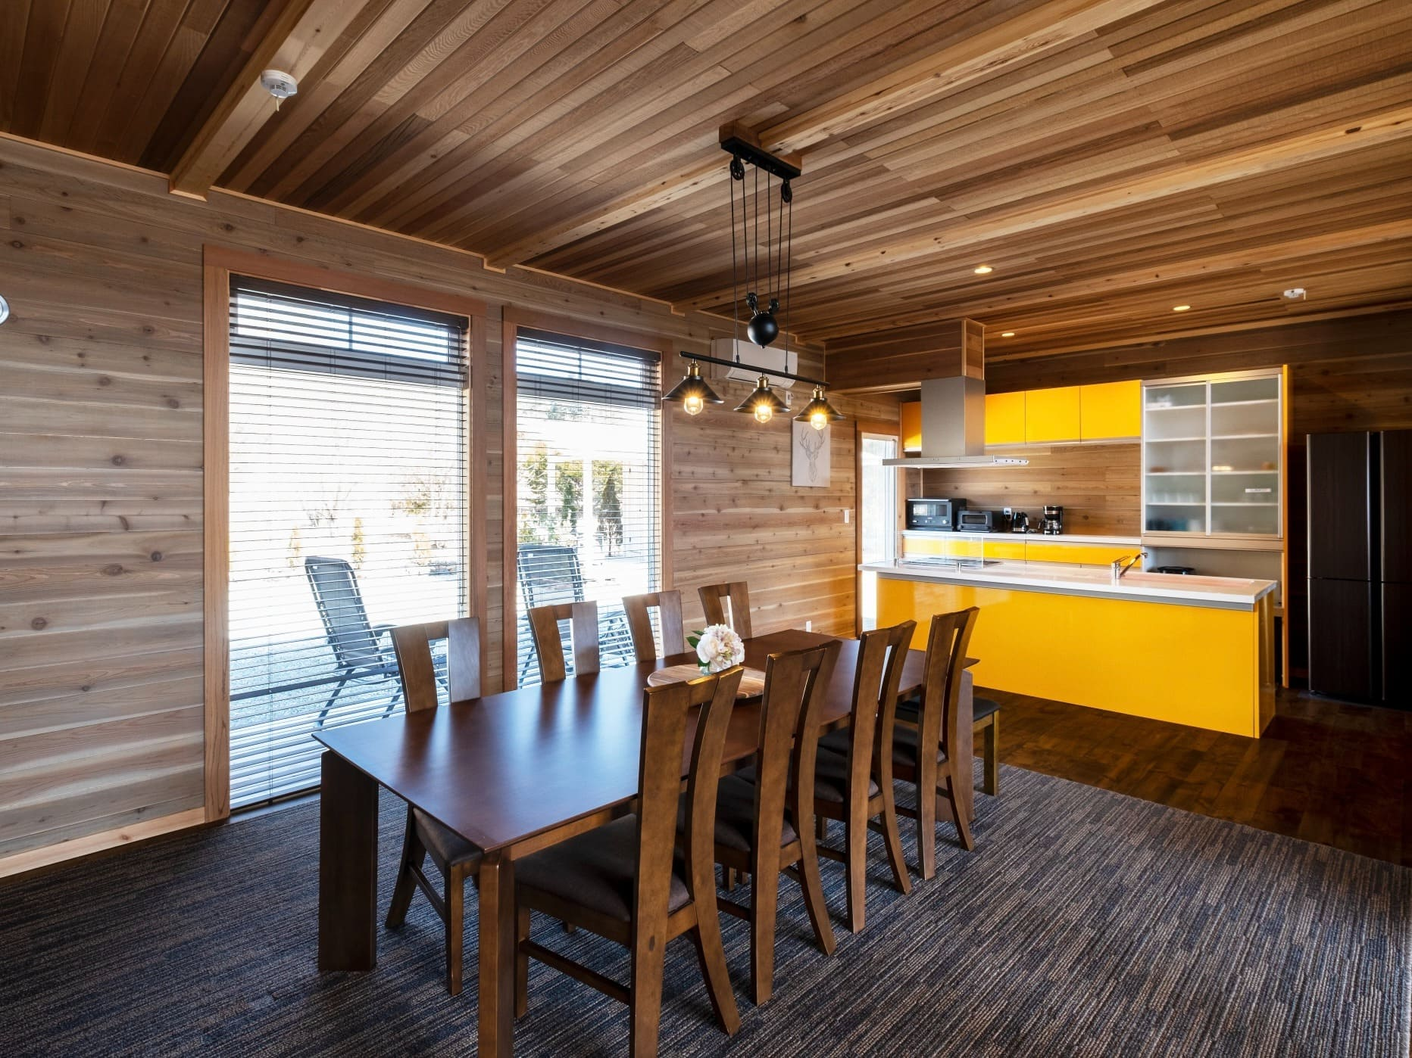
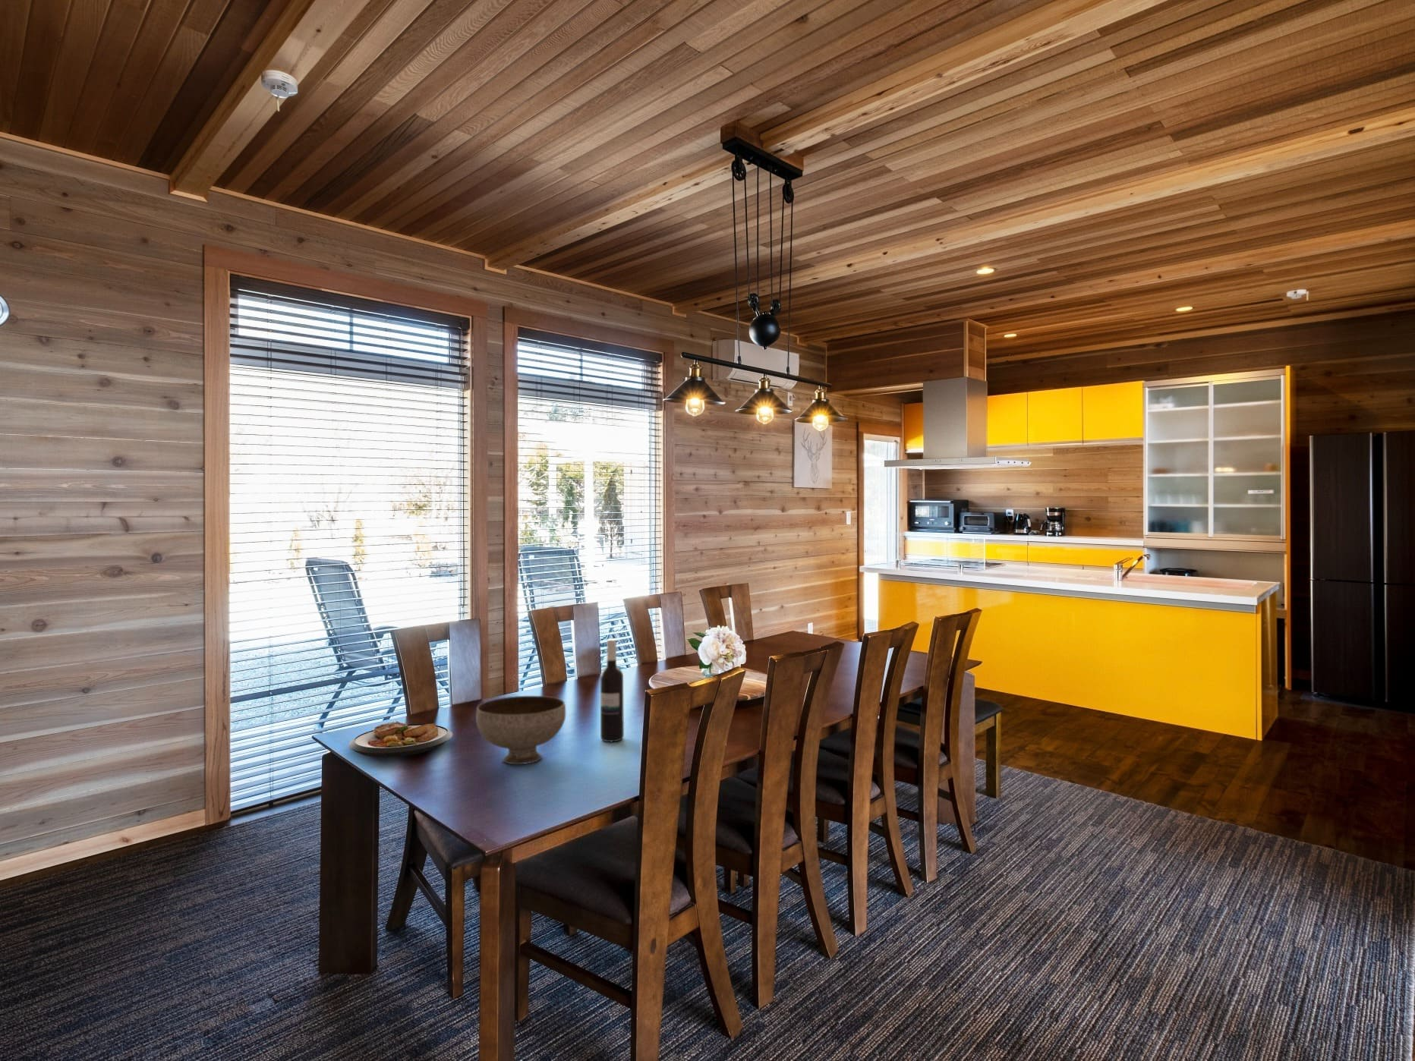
+ bowl [476,695,566,765]
+ wine bottle [599,637,625,743]
+ plate [348,720,453,758]
